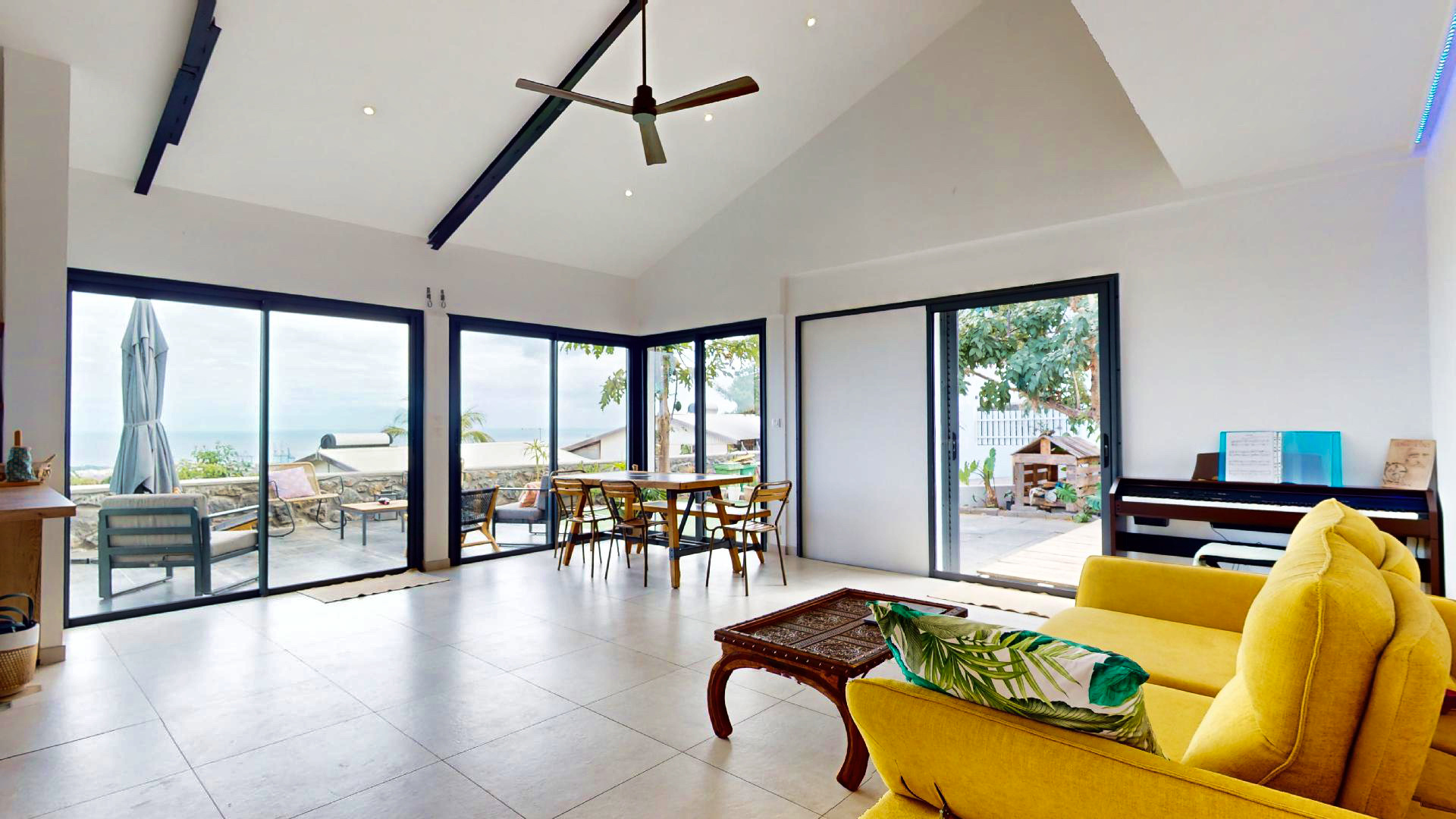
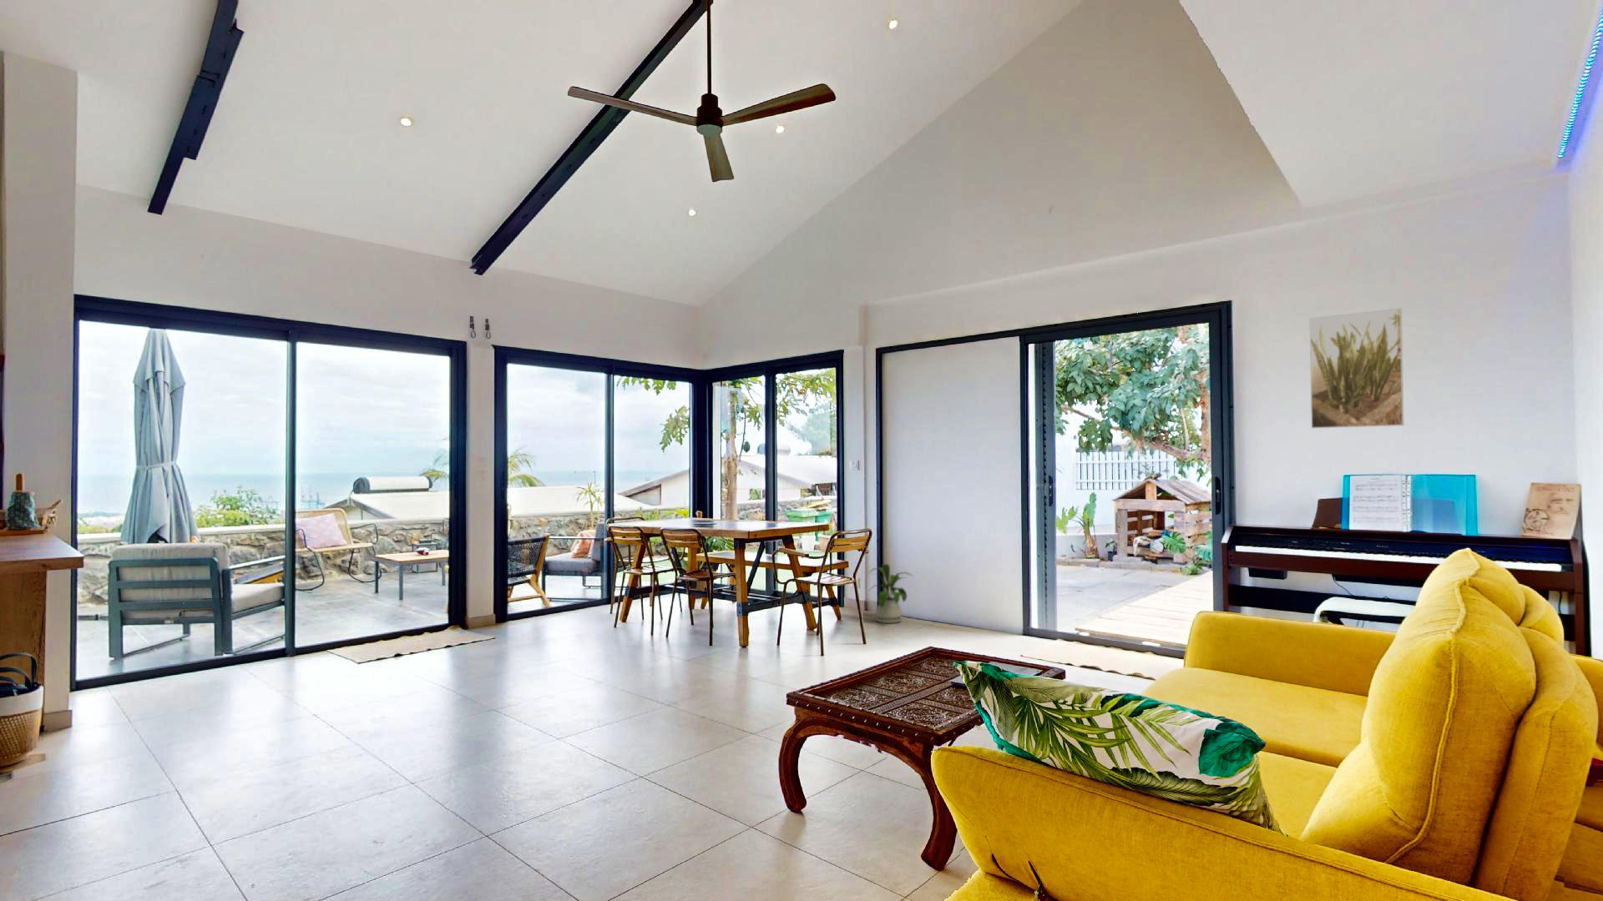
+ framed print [1309,307,1405,429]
+ house plant [869,563,913,624]
